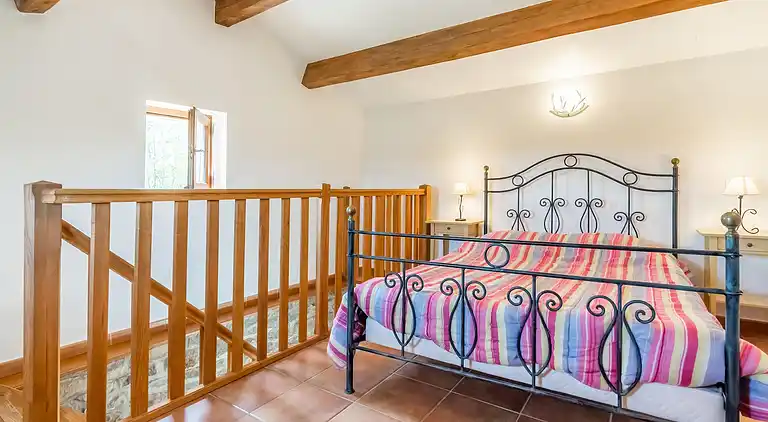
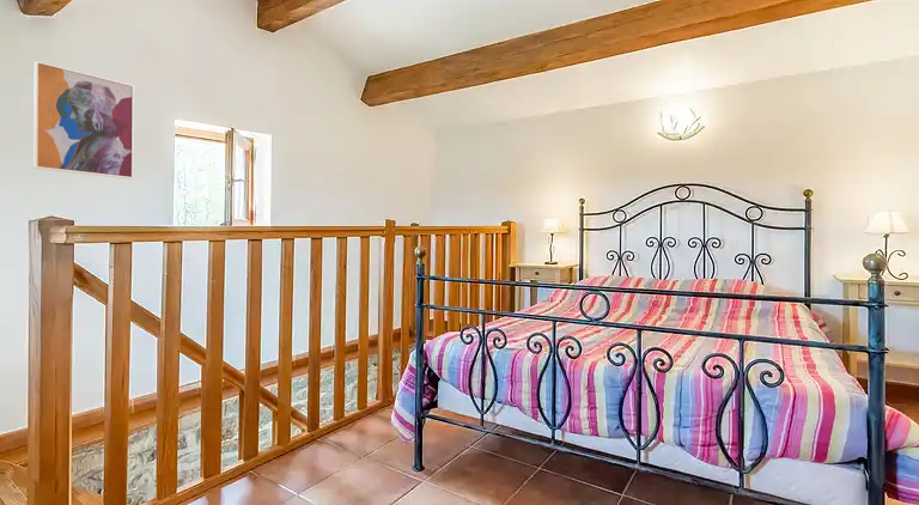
+ wall art [32,60,135,181]
